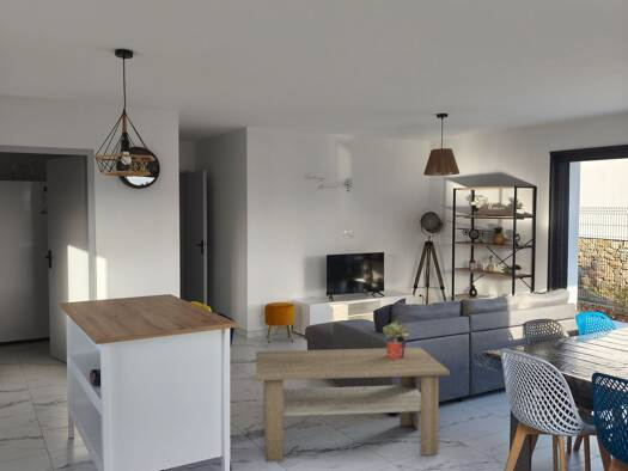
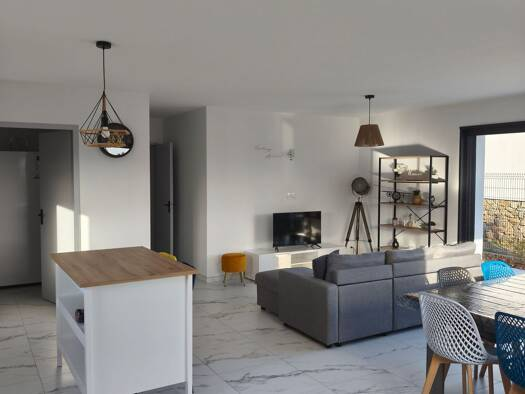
- coffee table [255,347,451,463]
- potted plant [382,320,410,359]
